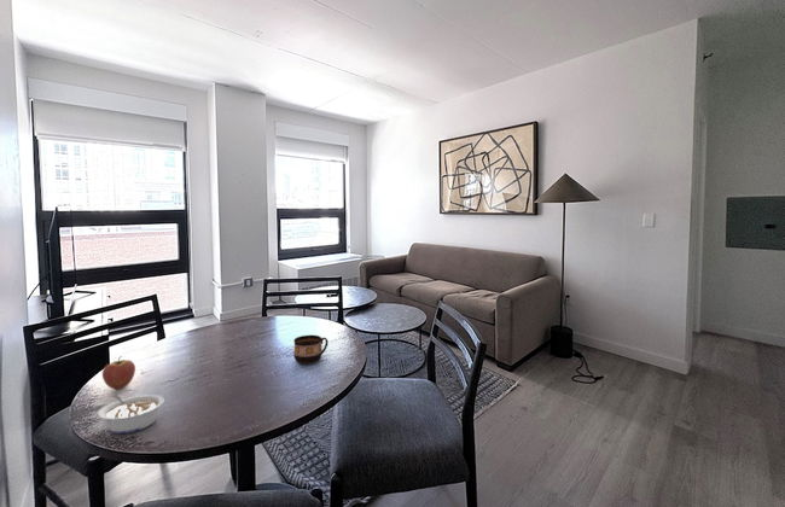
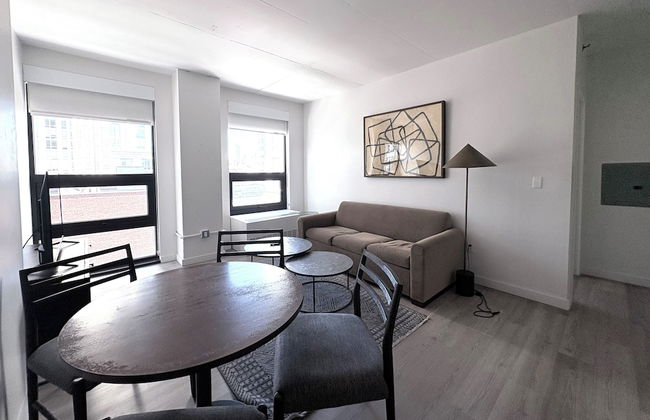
- fruit [101,355,136,391]
- cup [292,334,328,365]
- legume [97,392,165,435]
